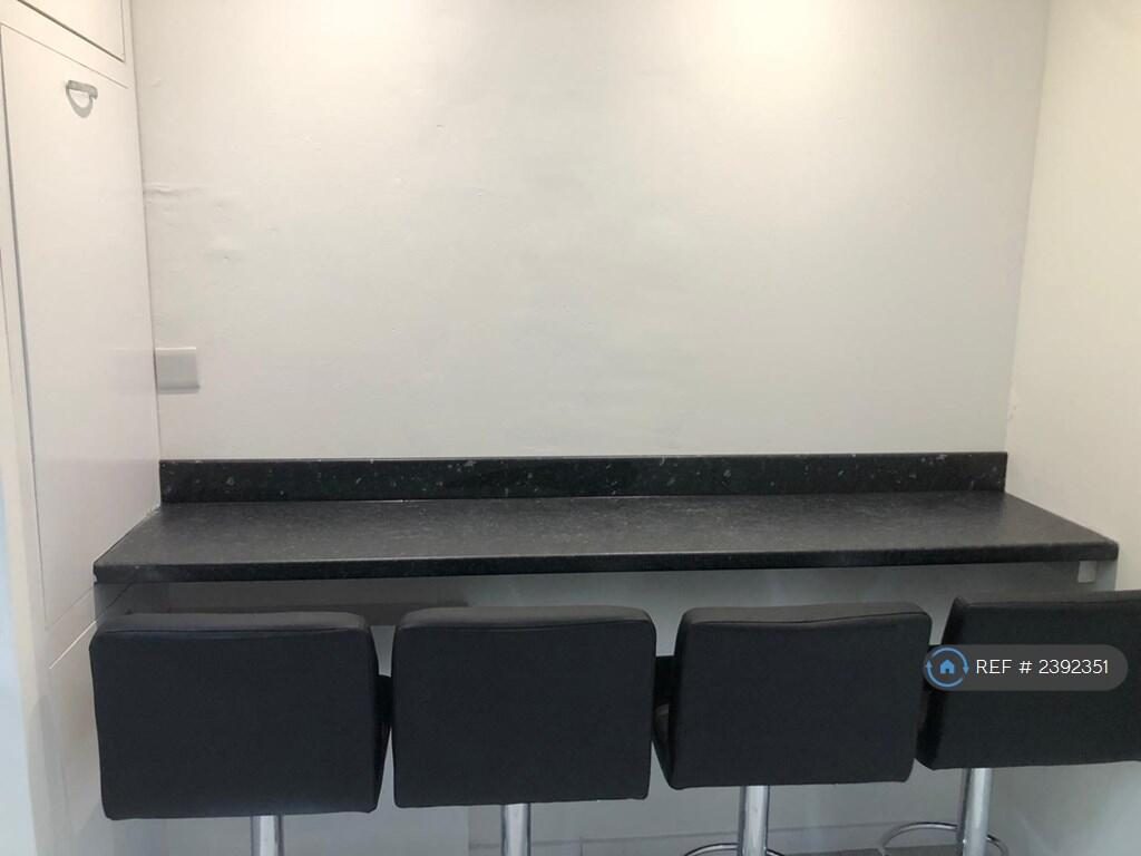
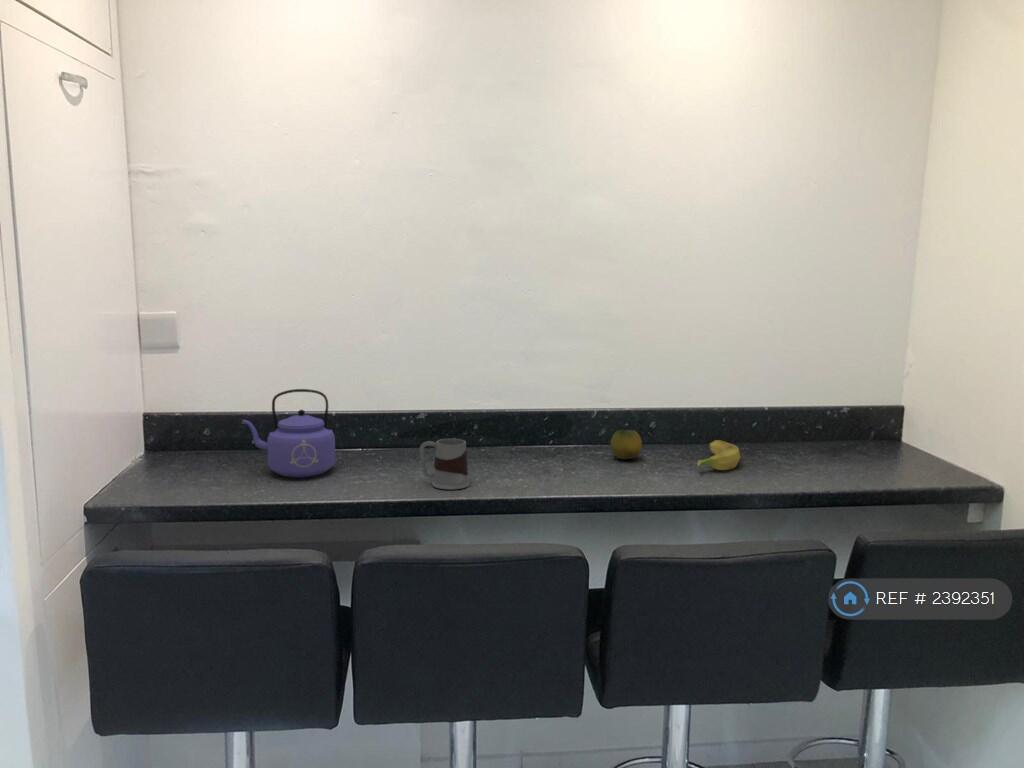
+ mug [418,438,471,490]
+ kettle [241,388,336,479]
+ fruit [610,429,643,460]
+ banana [696,439,741,471]
